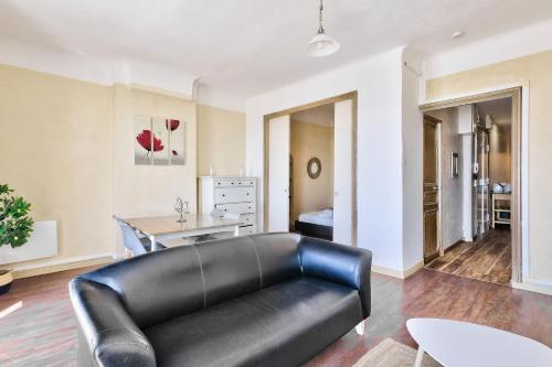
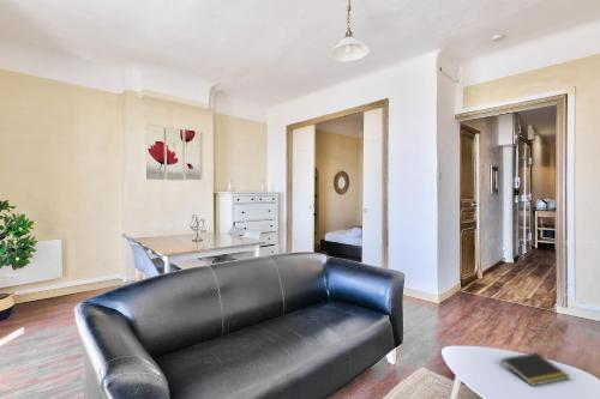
+ notepad [499,351,571,387]
